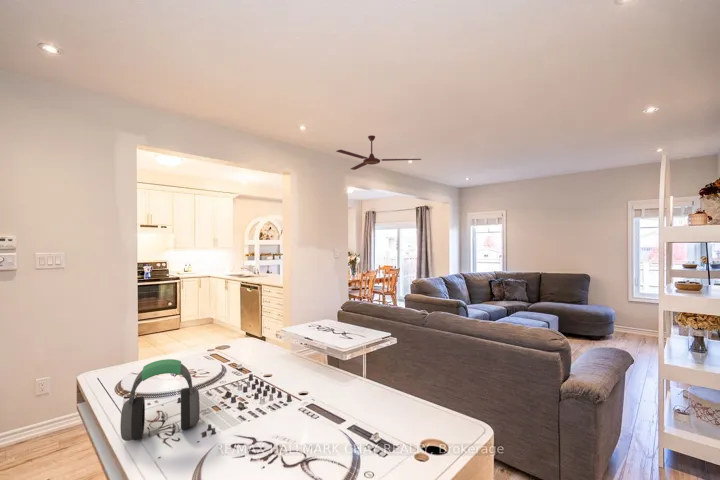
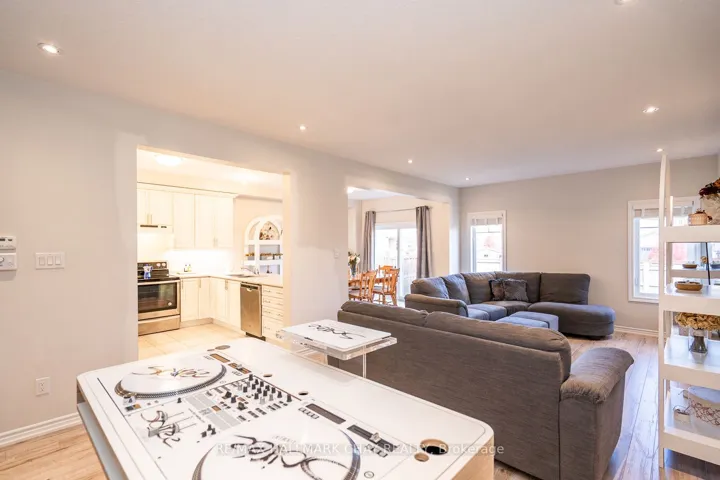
- headphones [119,358,201,442]
- ceiling fan [335,134,422,171]
